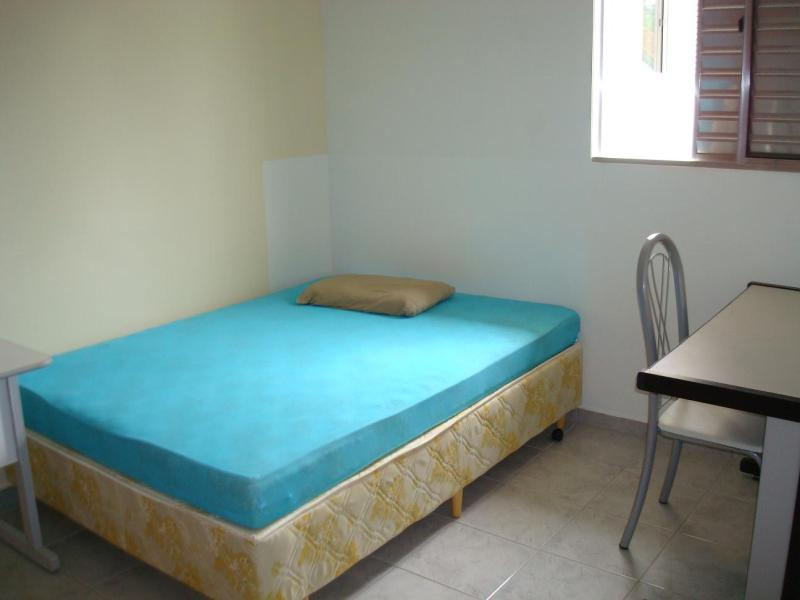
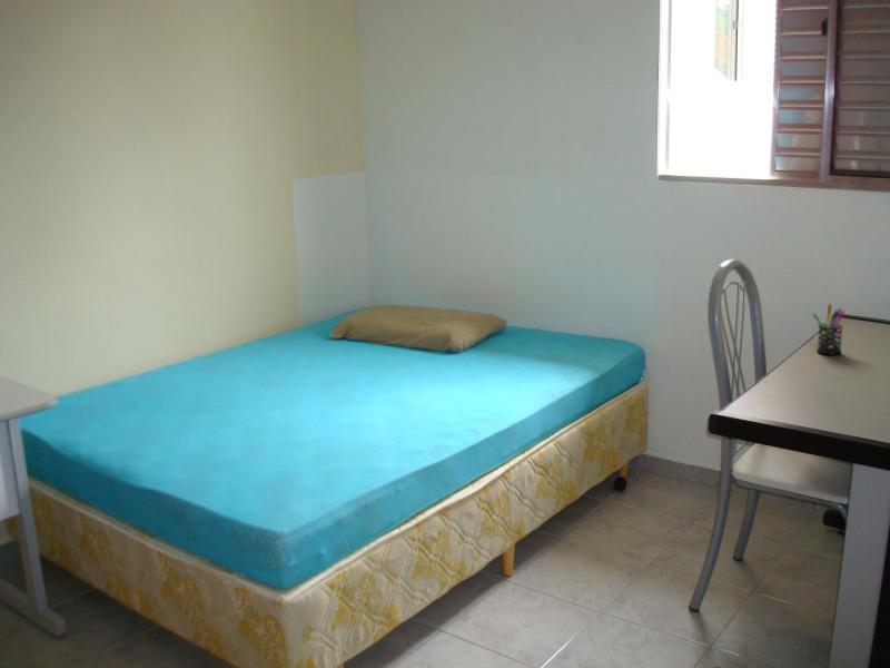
+ pen holder [811,303,846,356]
